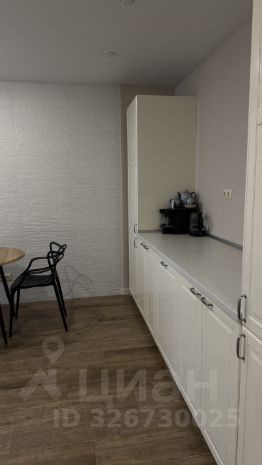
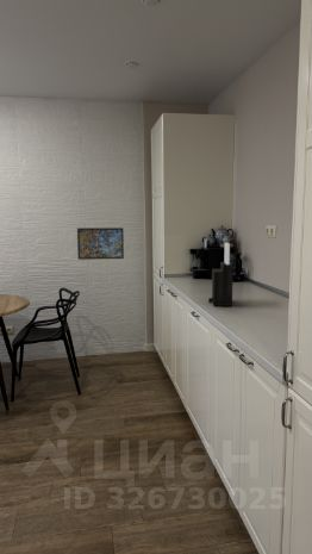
+ knife block [207,242,235,307]
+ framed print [76,226,125,261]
